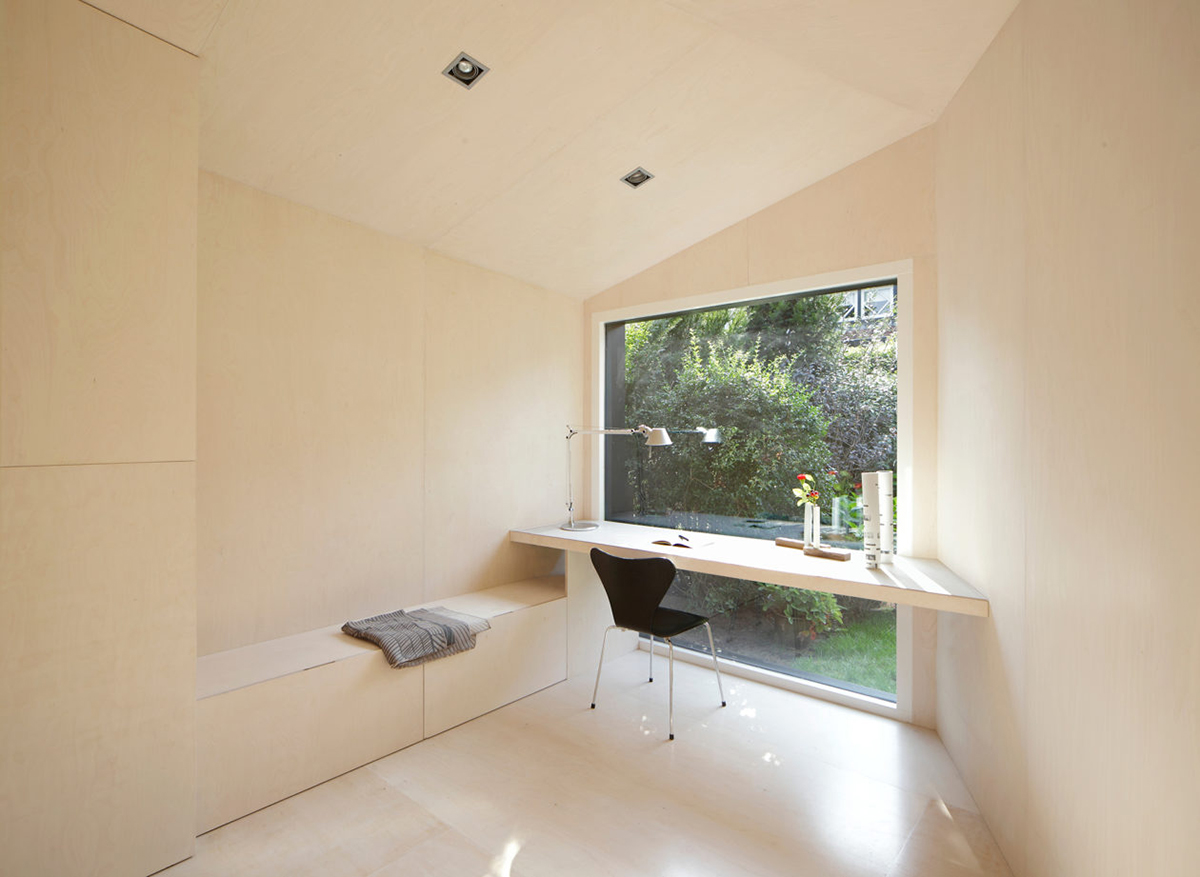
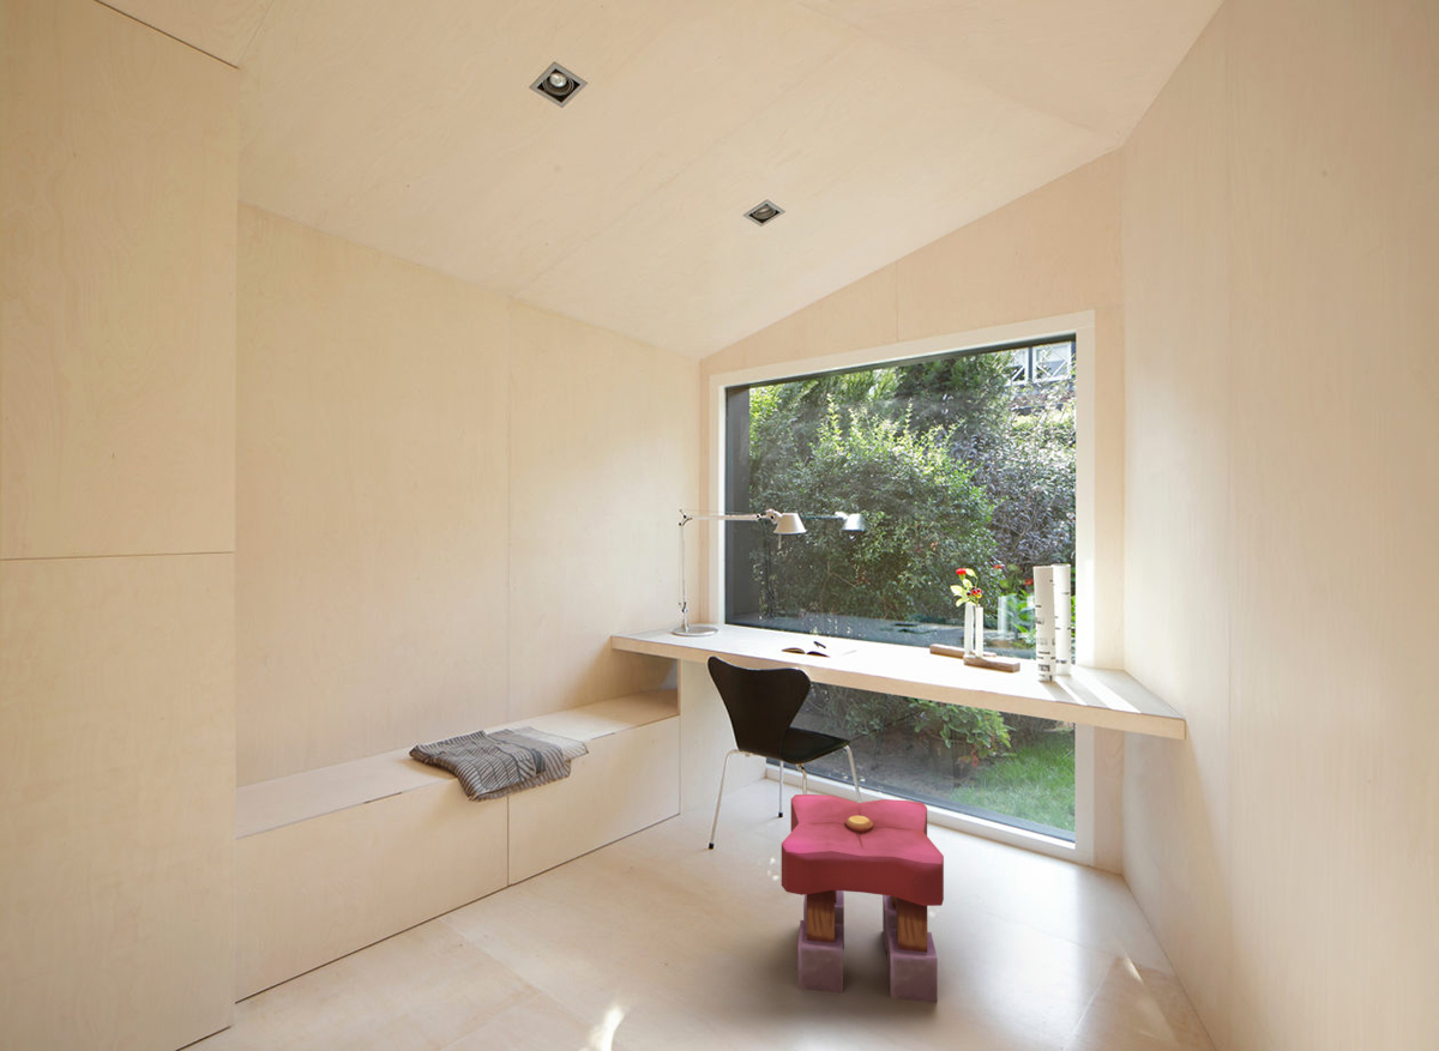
+ stool [781,793,945,1004]
